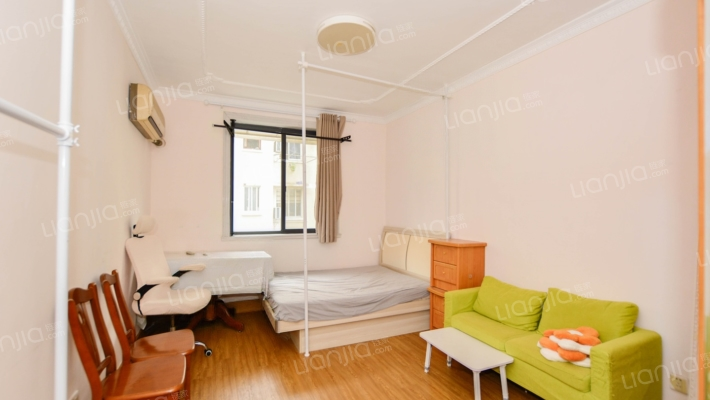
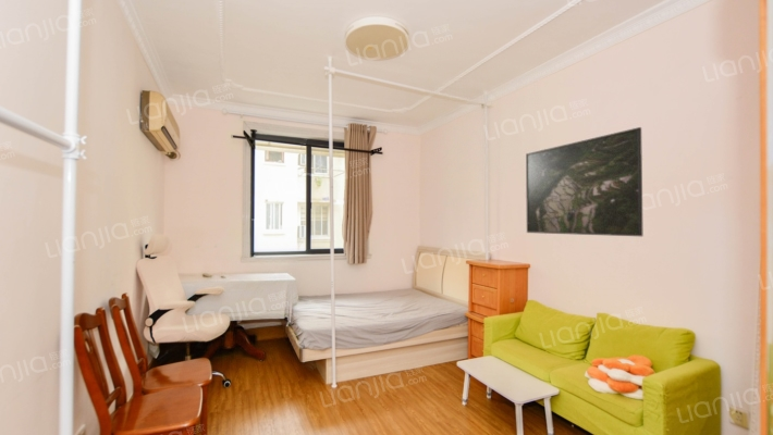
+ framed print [525,126,645,237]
